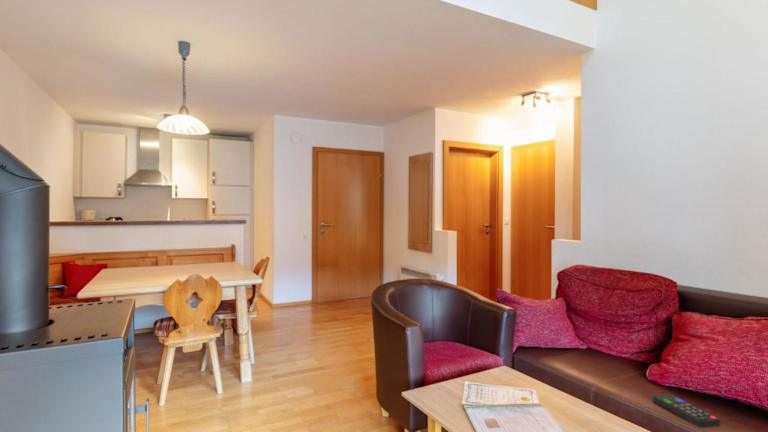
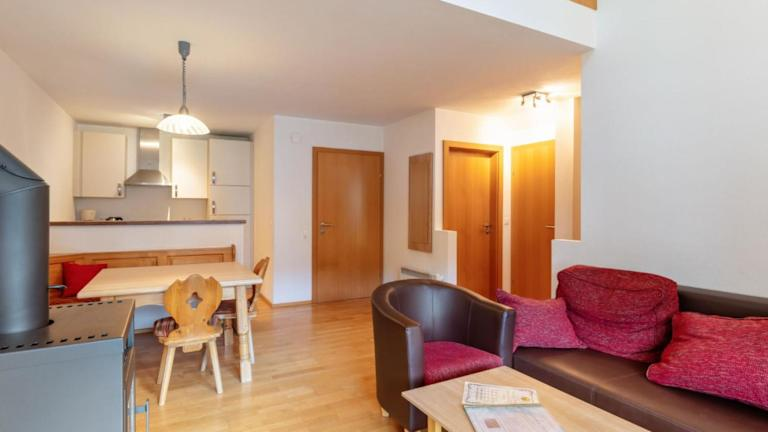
- remote control [652,393,721,428]
